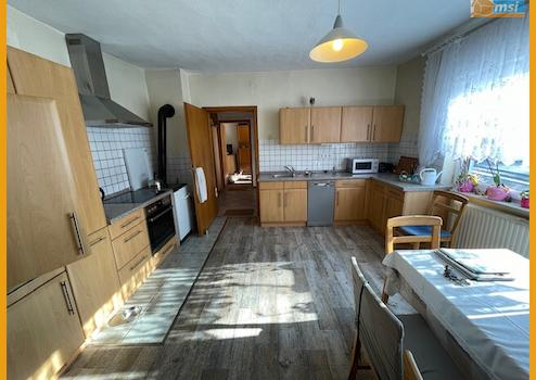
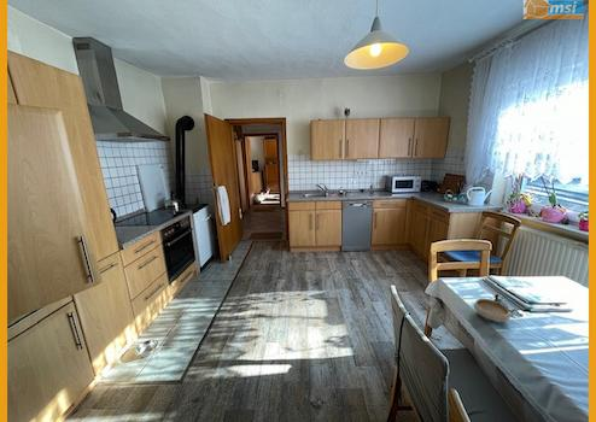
+ bowl [473,298,512,323]
